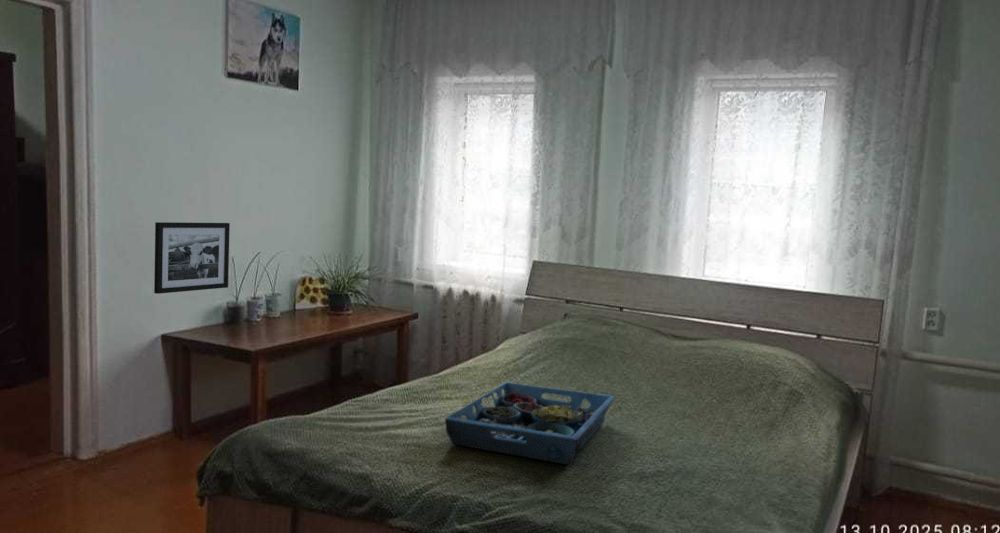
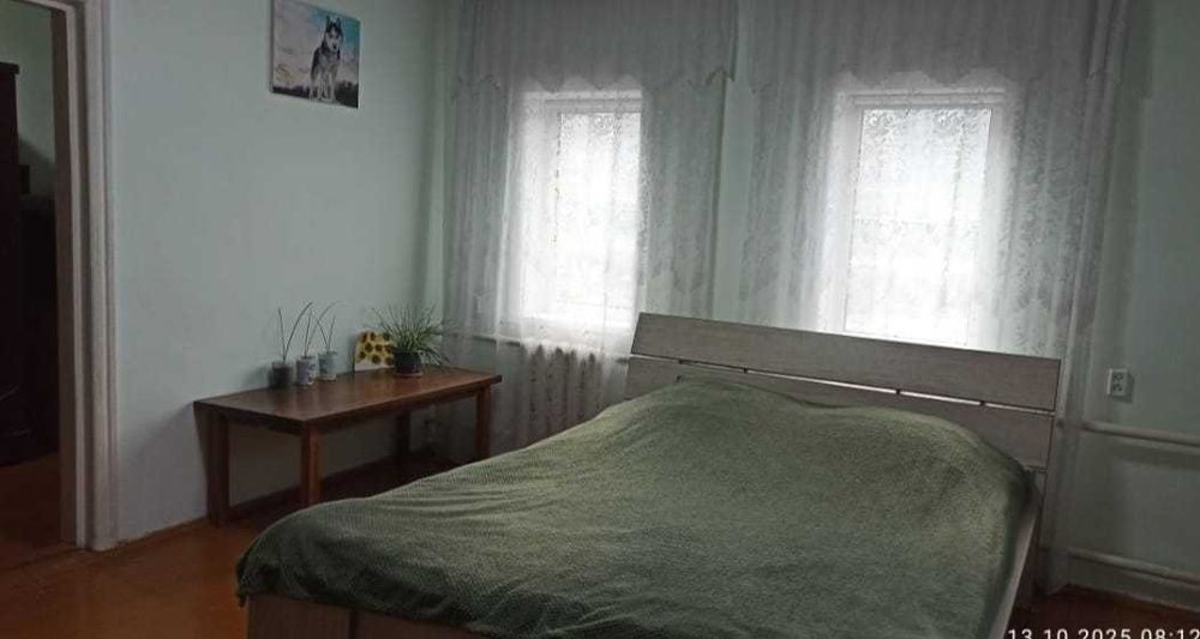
- picture frame [153,221,231,295]
- serving tray [444,381,616,466]
